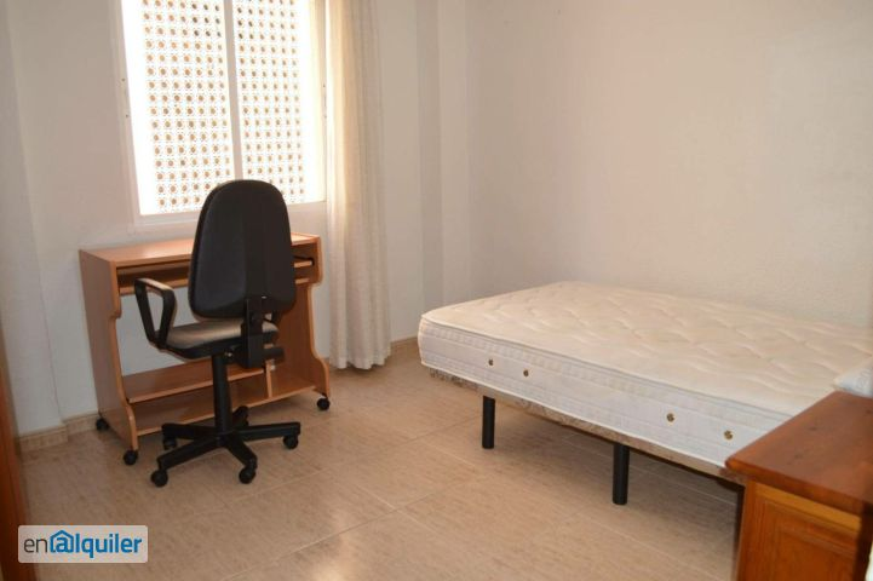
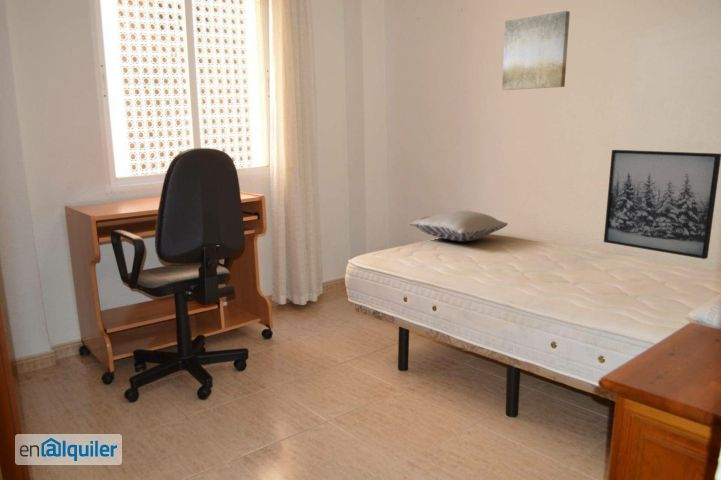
+ wall art [603,149,721,260]
+ pillow [408,210,509,242]
+ wall art [501,10,571,91]
